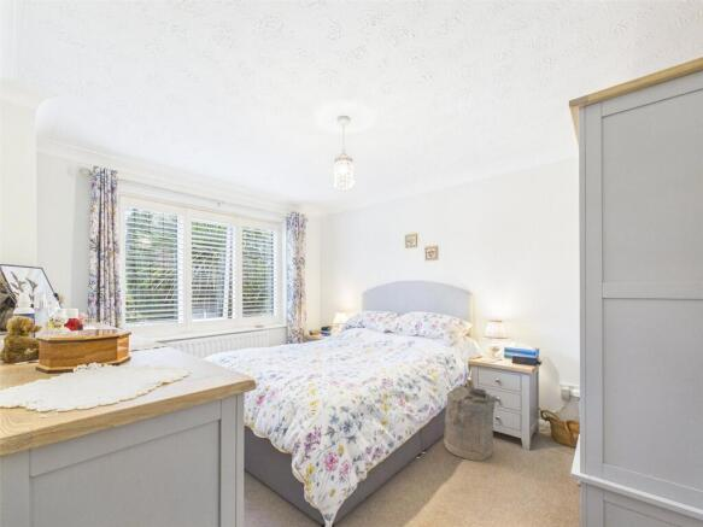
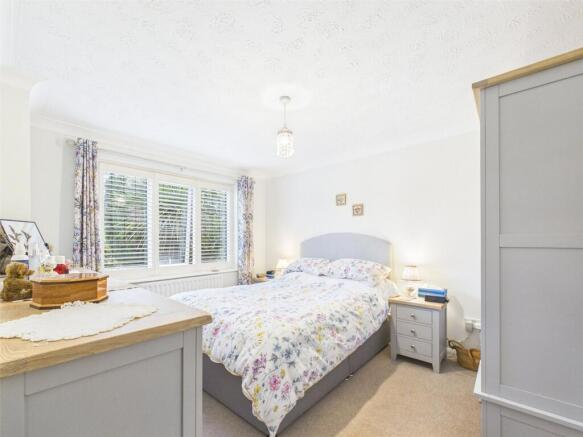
- laundry hamper [443,382,498,462]
